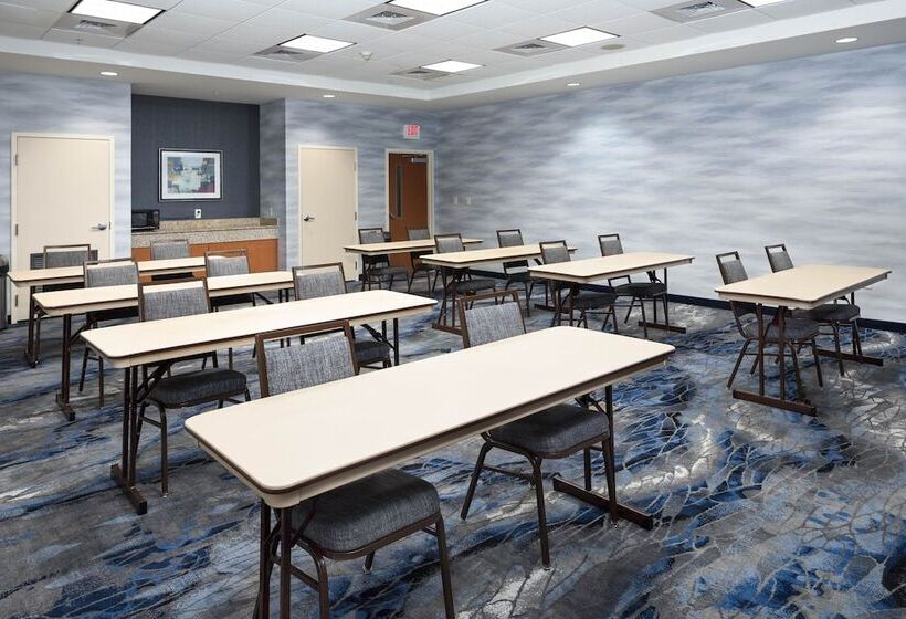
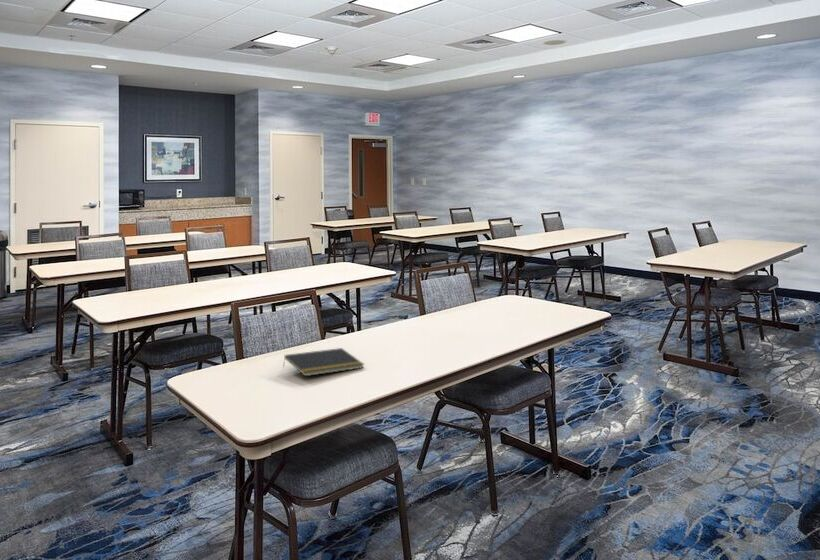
+ notepad [282,347,365,377]
